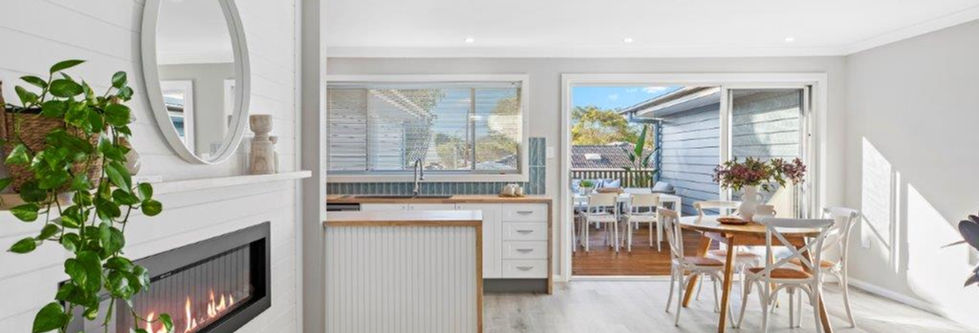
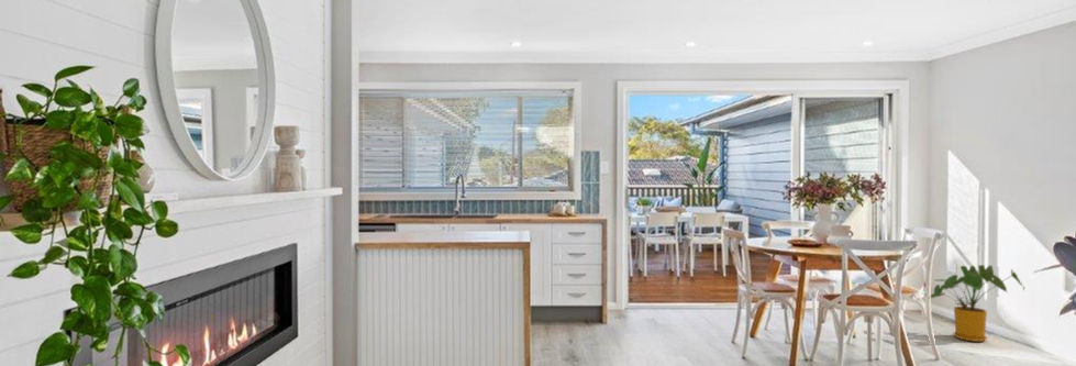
+ house plant [930,264,1025,343]
